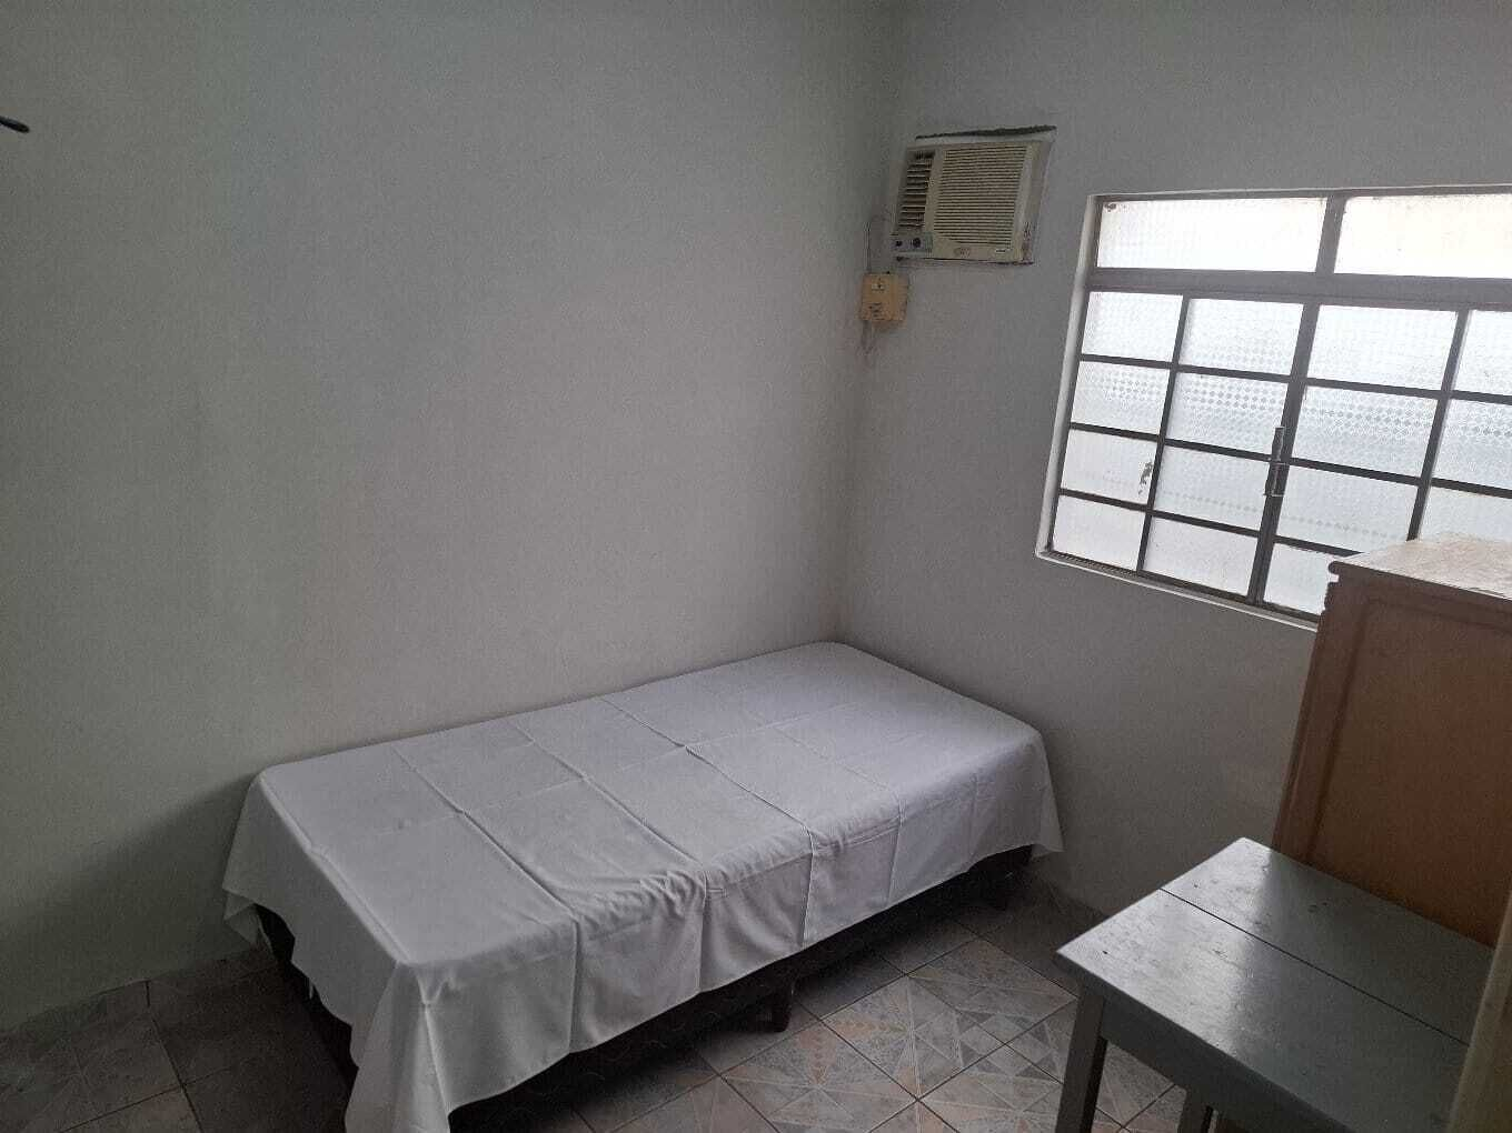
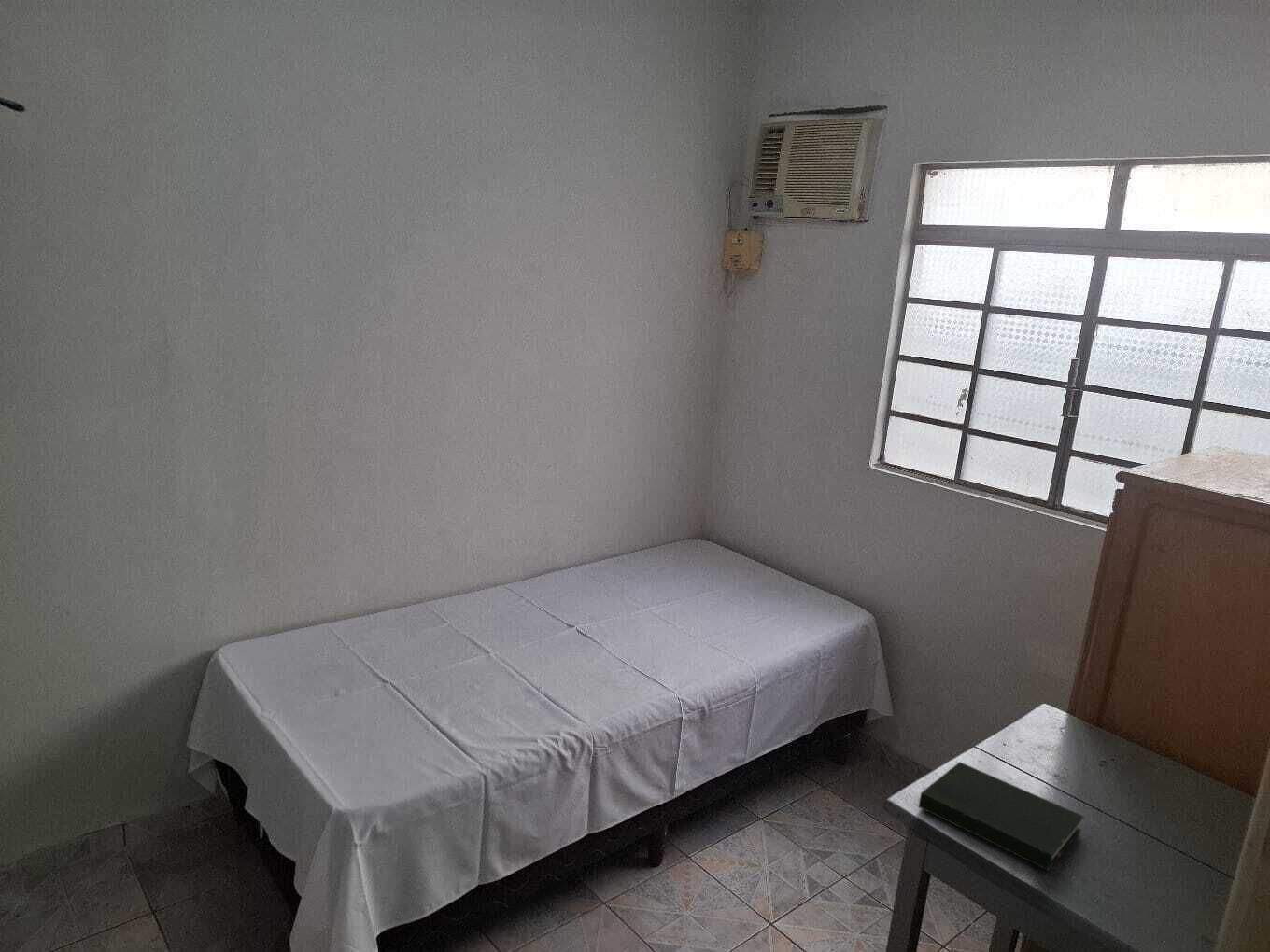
+ book [918,761,1085,872]
